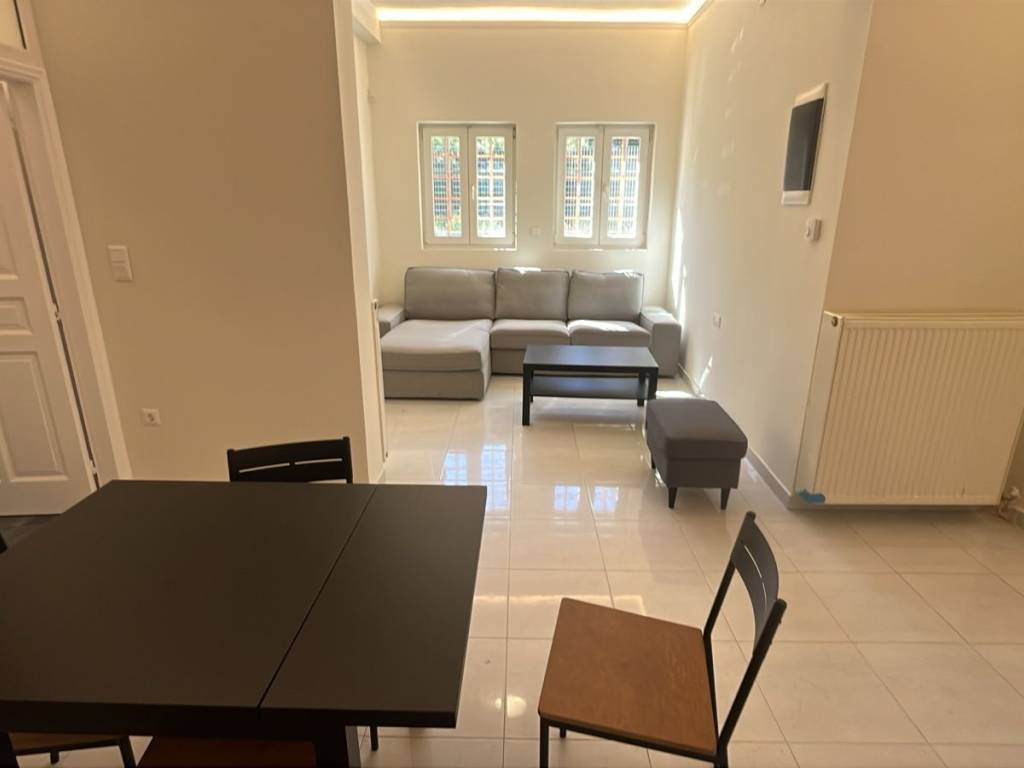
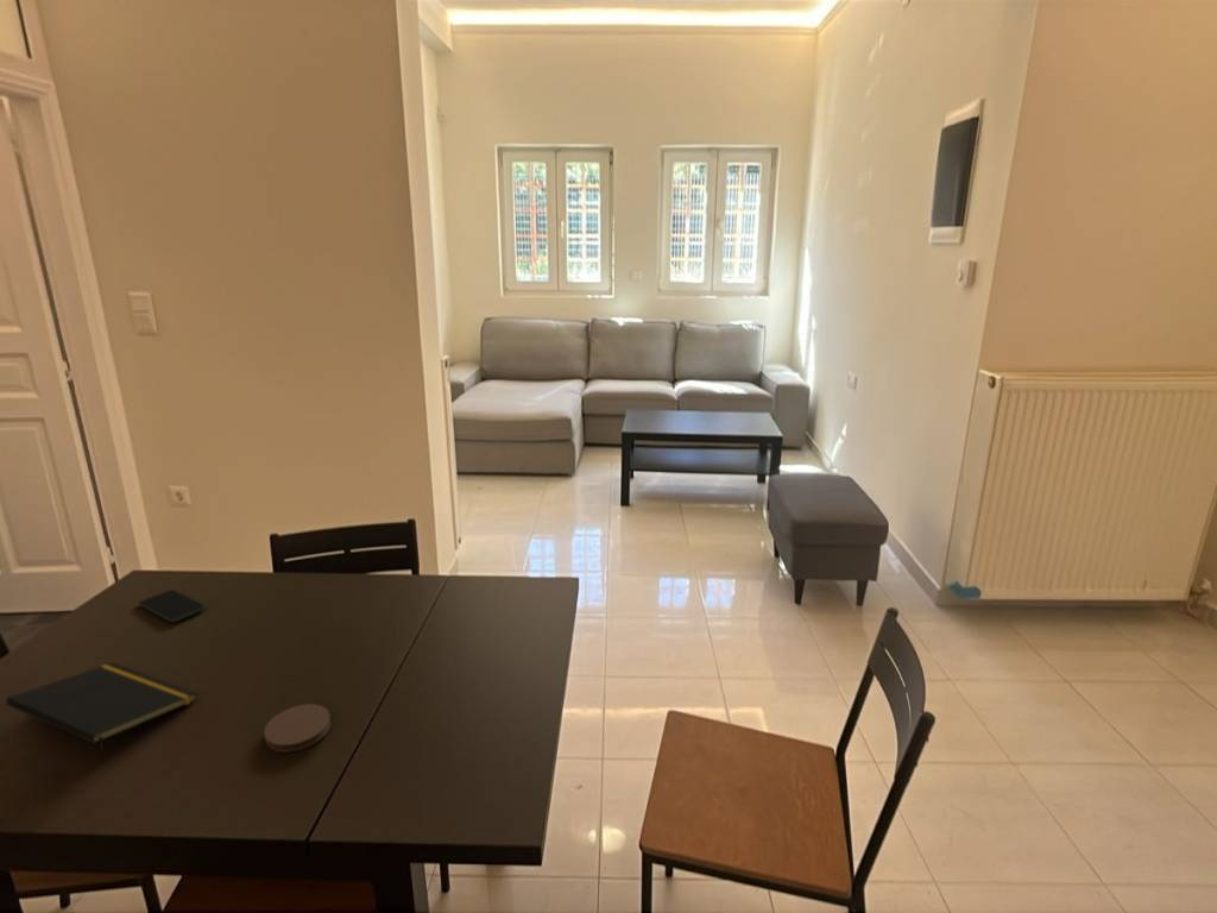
+ coaster [263,703,333,754]
+ smartphone [138,588,207,623]
+ notepad [5,661,197,763]
